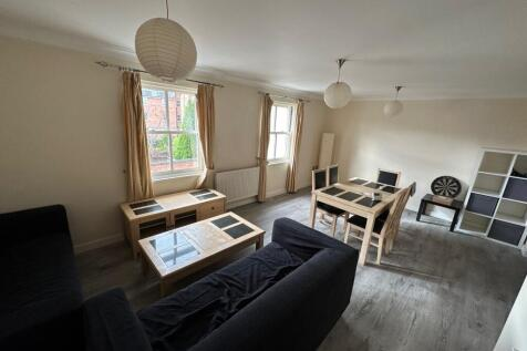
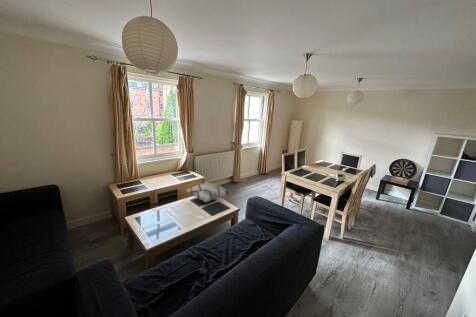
+ decorative pillow [185,182,233,203]
